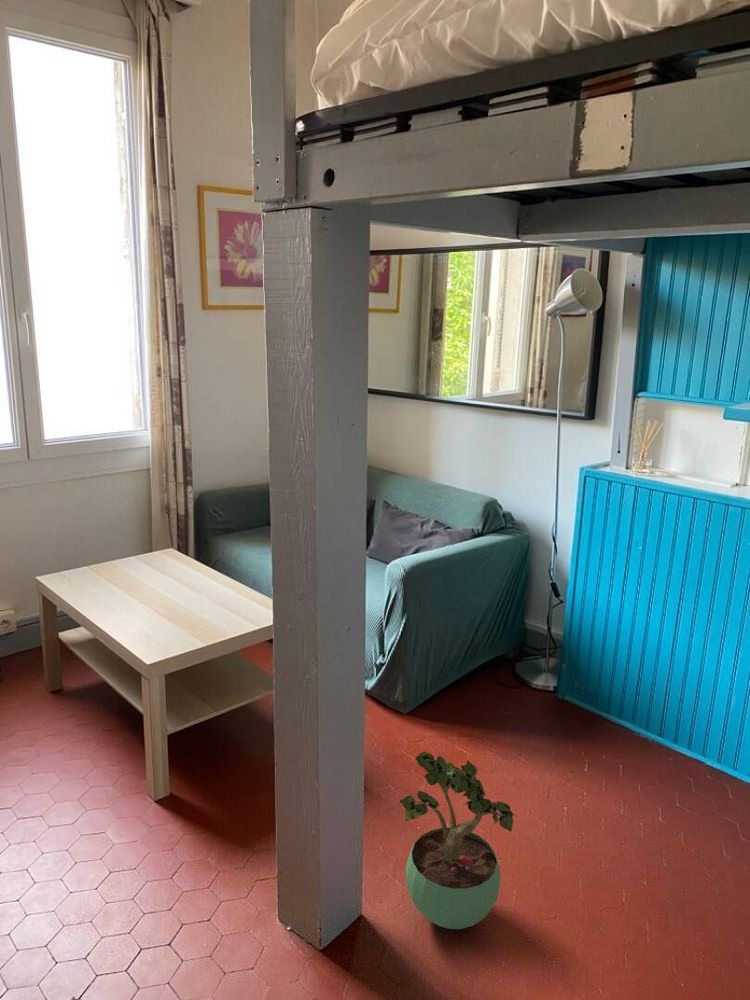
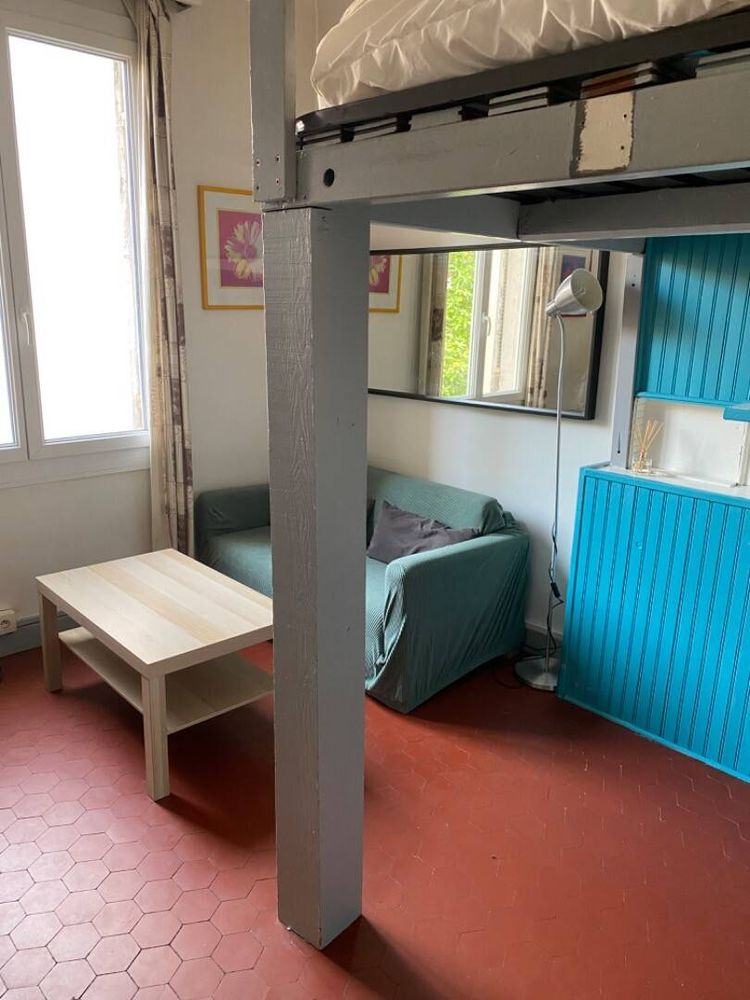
- potted plant [399,751,515,930]
